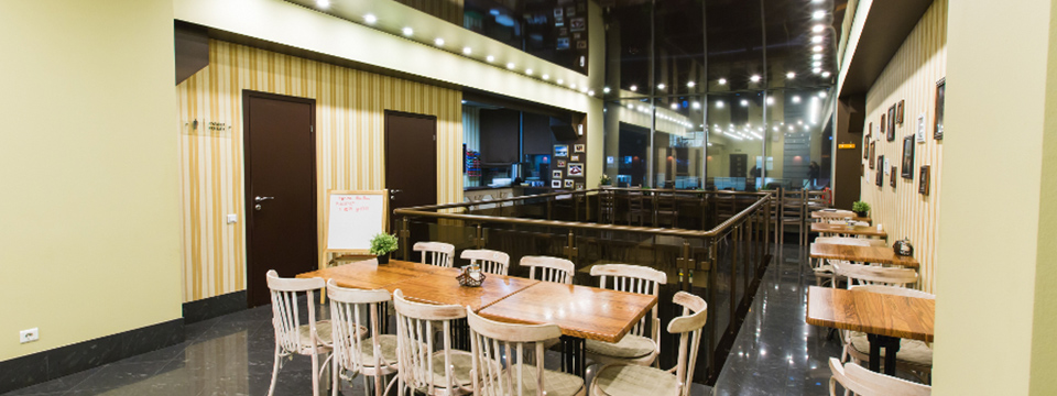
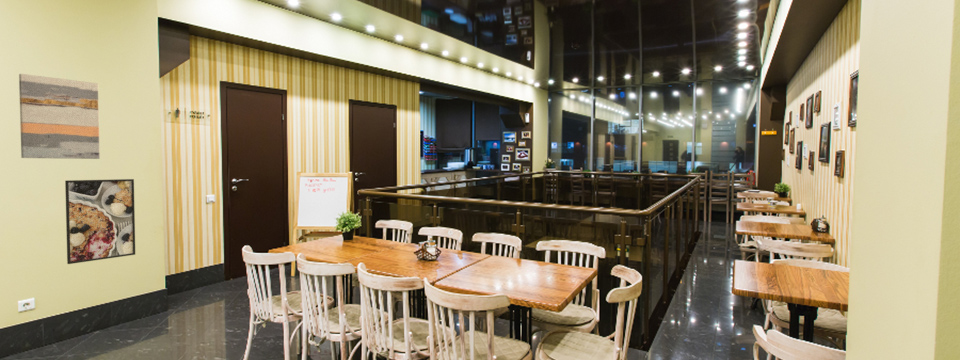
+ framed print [64,178,136,265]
+ wall art [18,73,101,160]
